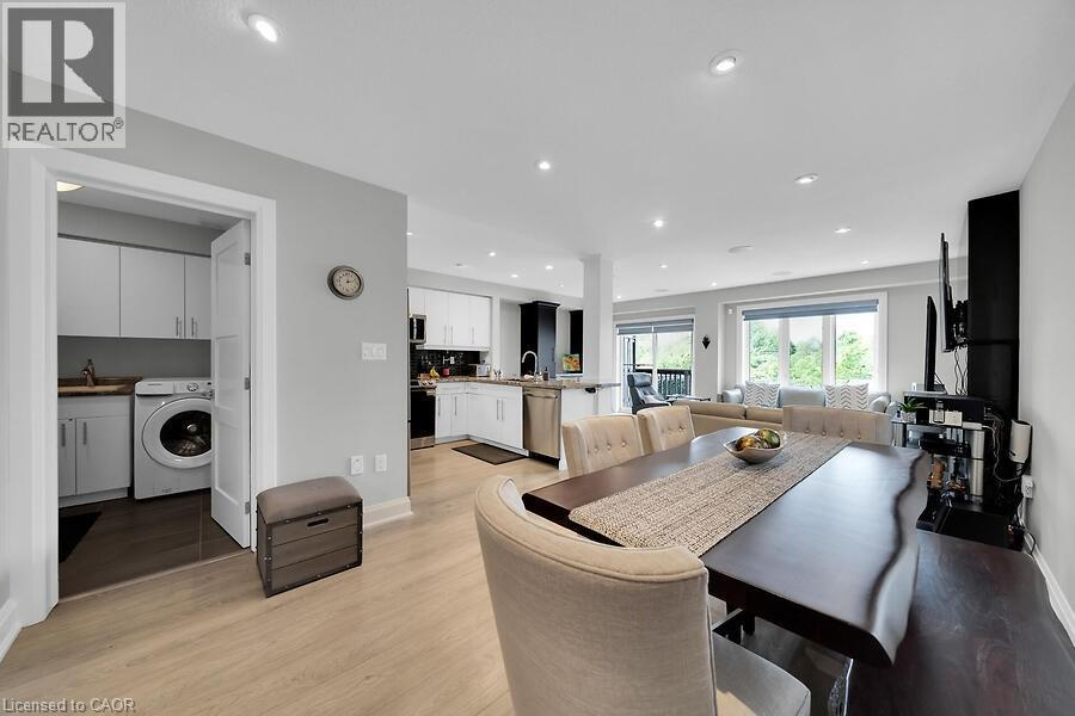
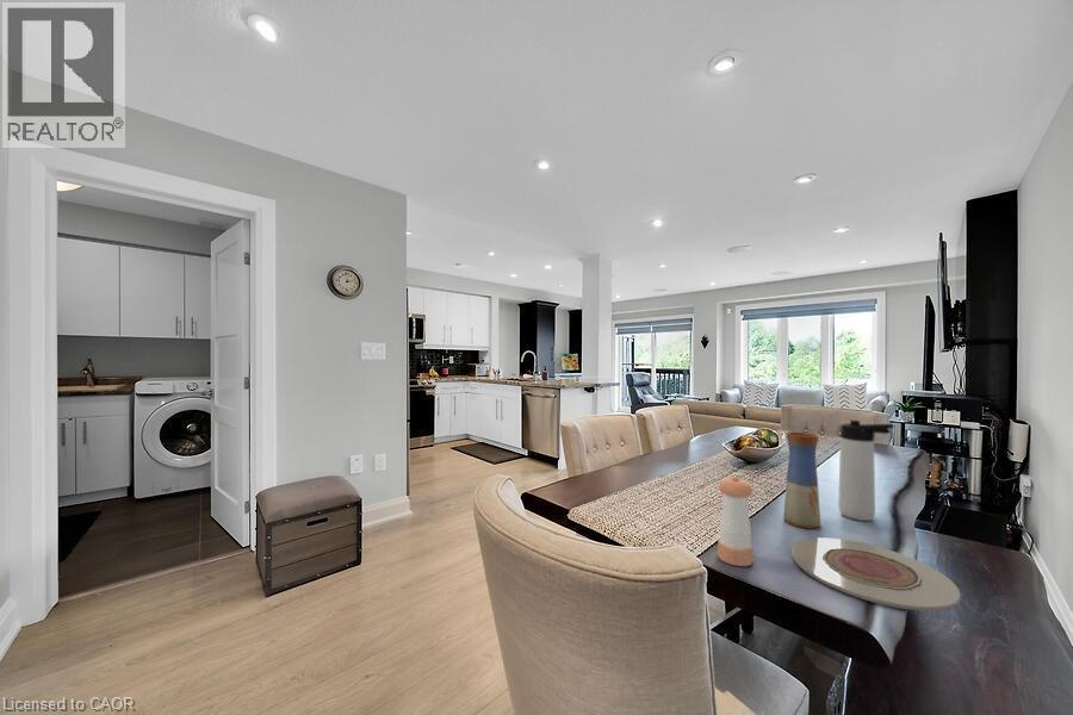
+ pepper shaker [717,475,753,567]
+ vase [782,430,821,529]
+ plate [790,537,962,613]
+ thermos bottle [837,419,895,522]
